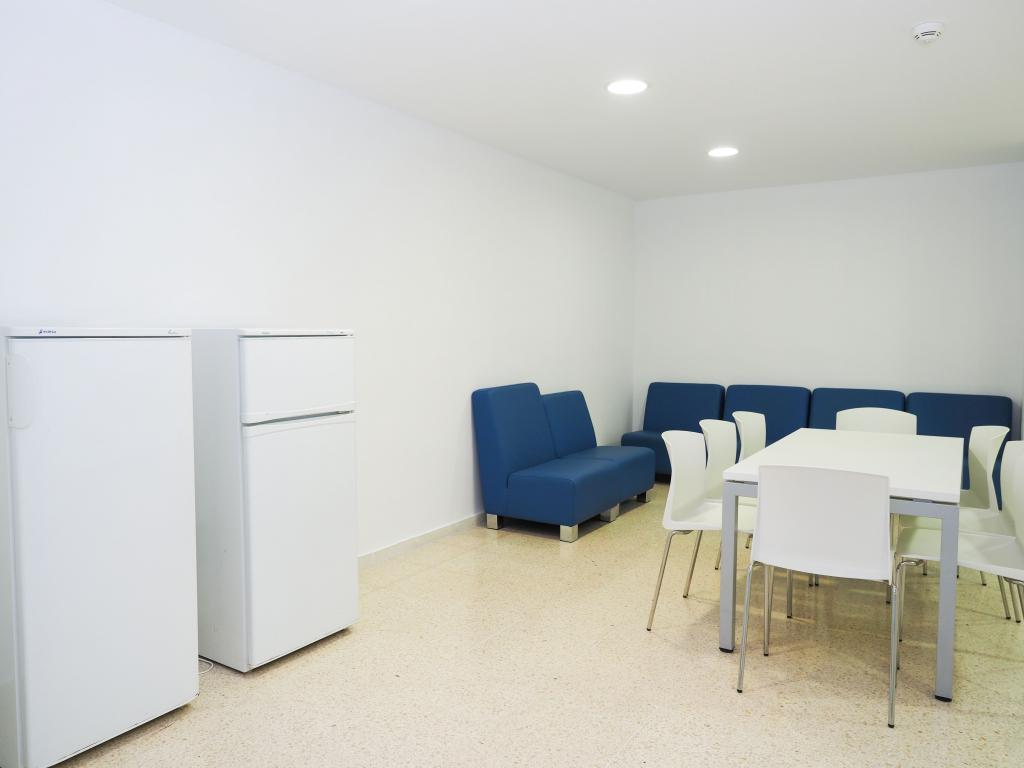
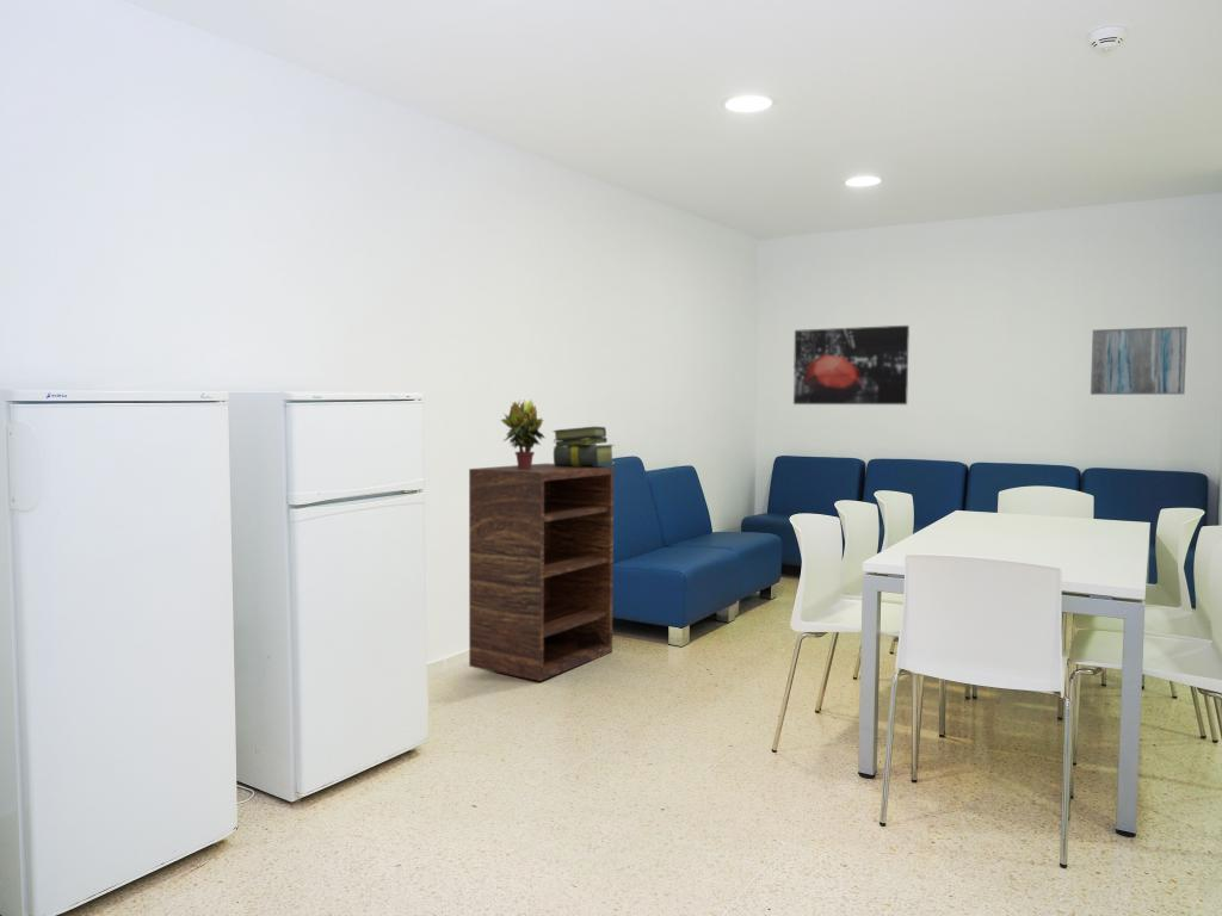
+ wall art [1090,326,1189,396]
+ potted plant [500,398,547,469]
+ wall art [792,324,911,406]
+ stack of books [551,426,616,466]
+ shelving unit [468,462,615,682]
